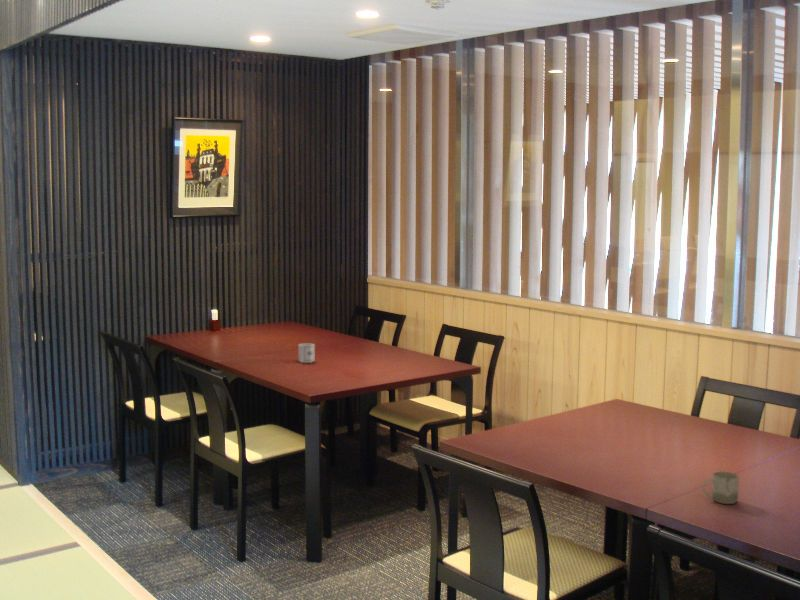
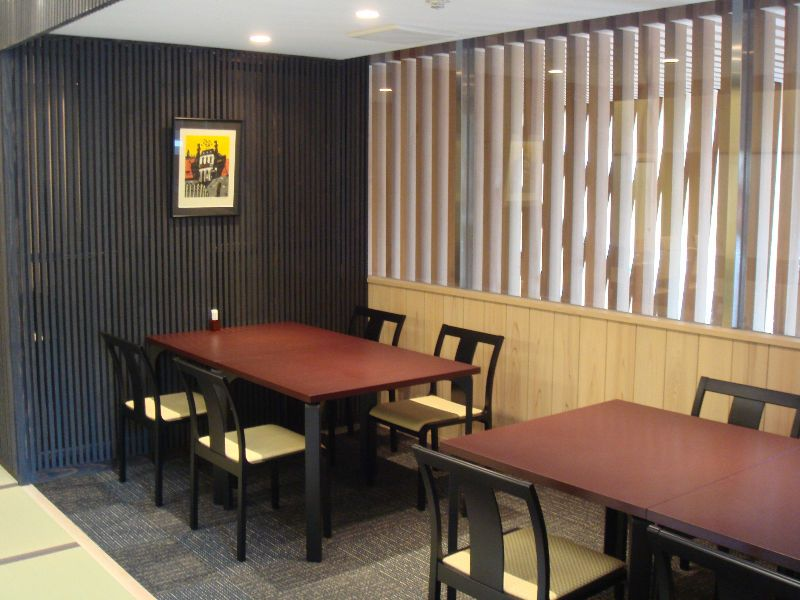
- cup [297,342,316,364]
- cup [701,470,740,505]
